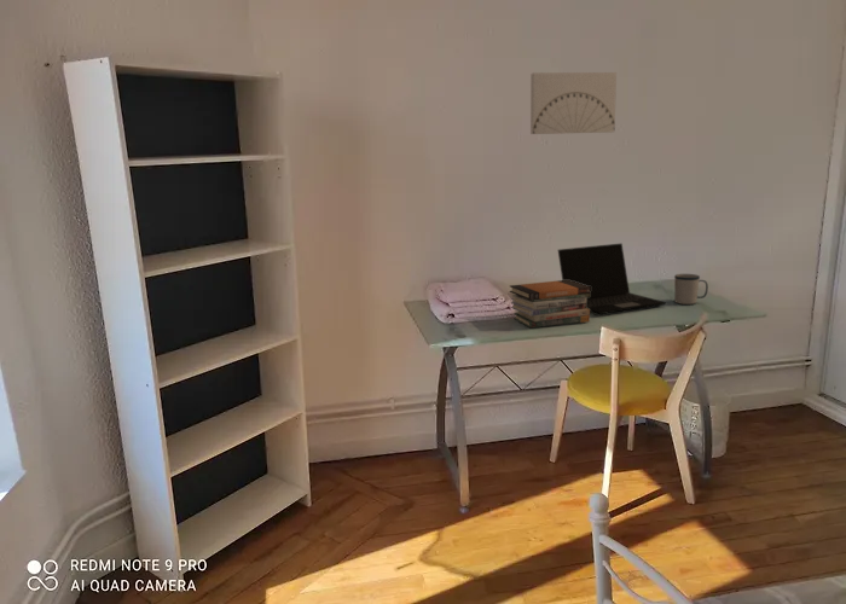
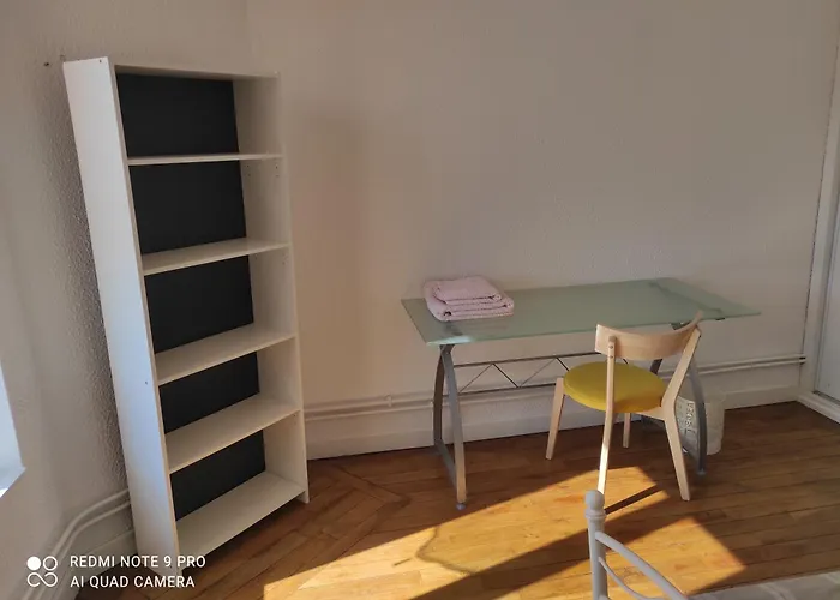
- book stack [509,279,591,329]
- wall art [529,71,618,135]
- laptop [557,242,667,315]
- mug [673,273,709,306]
